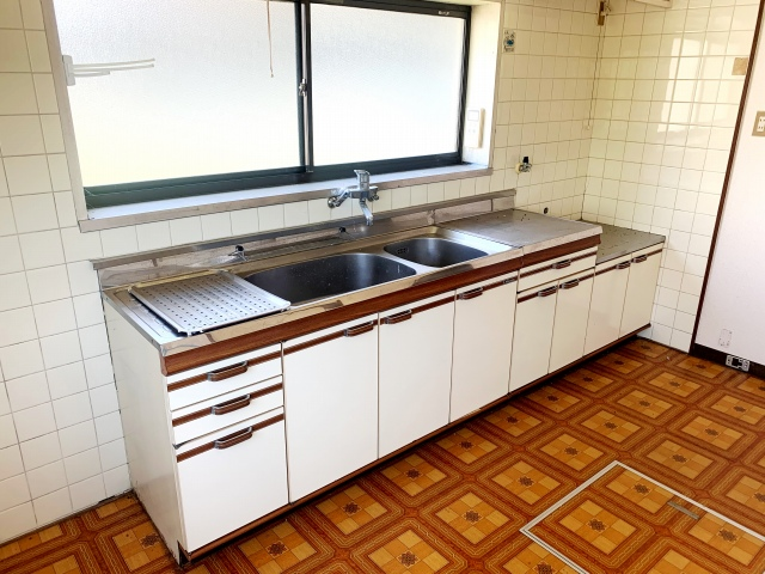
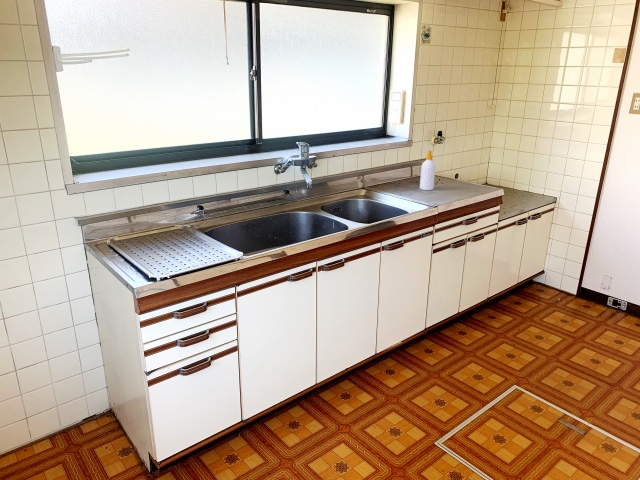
+ soap bottle [419,149,437,191]
